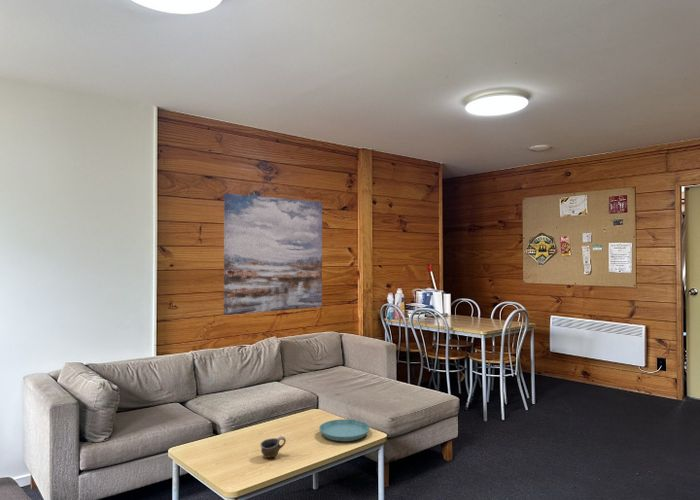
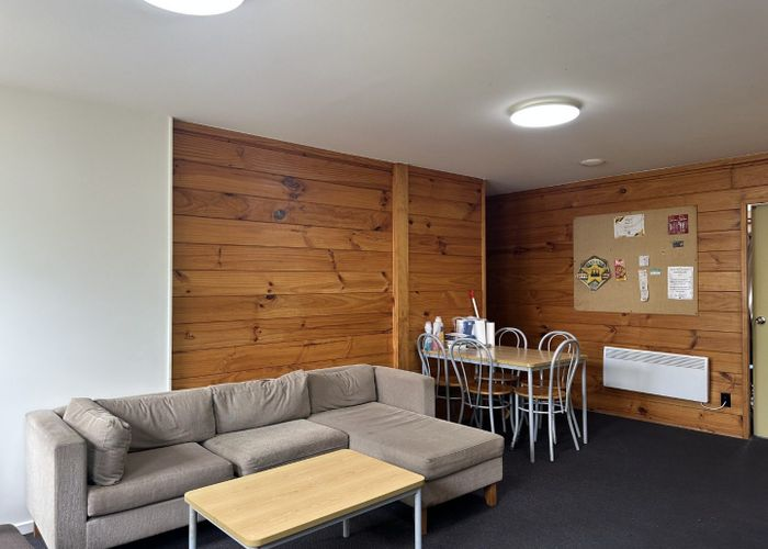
- wall art [223,192,323,316]
- cup [259,435,287,459]
- saucer [318,418,371,442]
